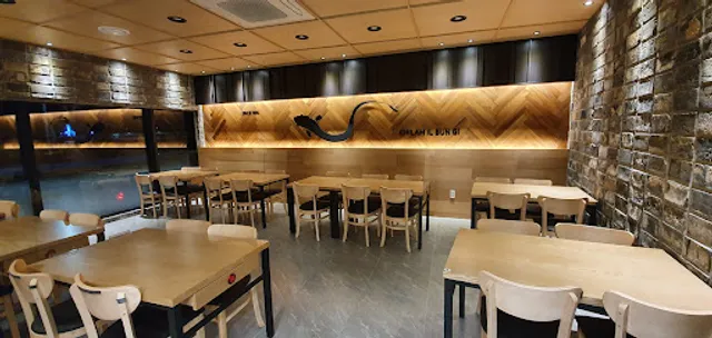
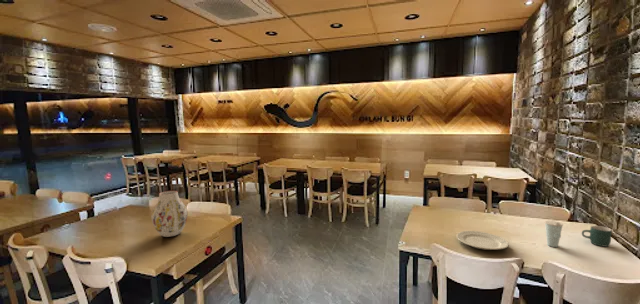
+ mug [581,225,613,248]
+ vase [151,190,189,238]
+ cup [544,220,564,248]
+ chinaware [456,230,510,251]
